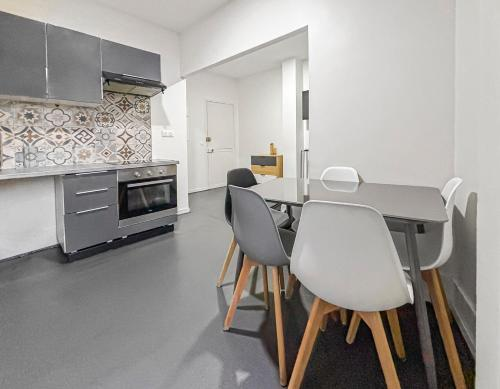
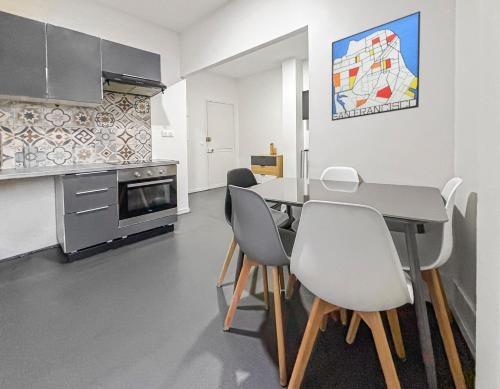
+ wall art [331,10,421,122]
